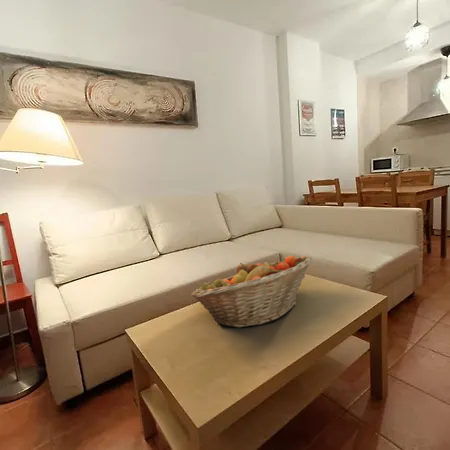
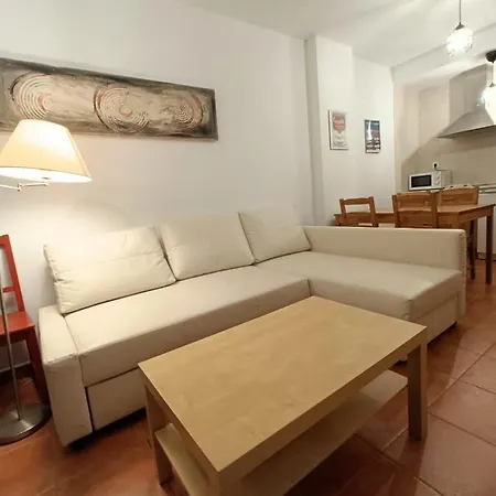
- fruit basket [190,255,314,328]
